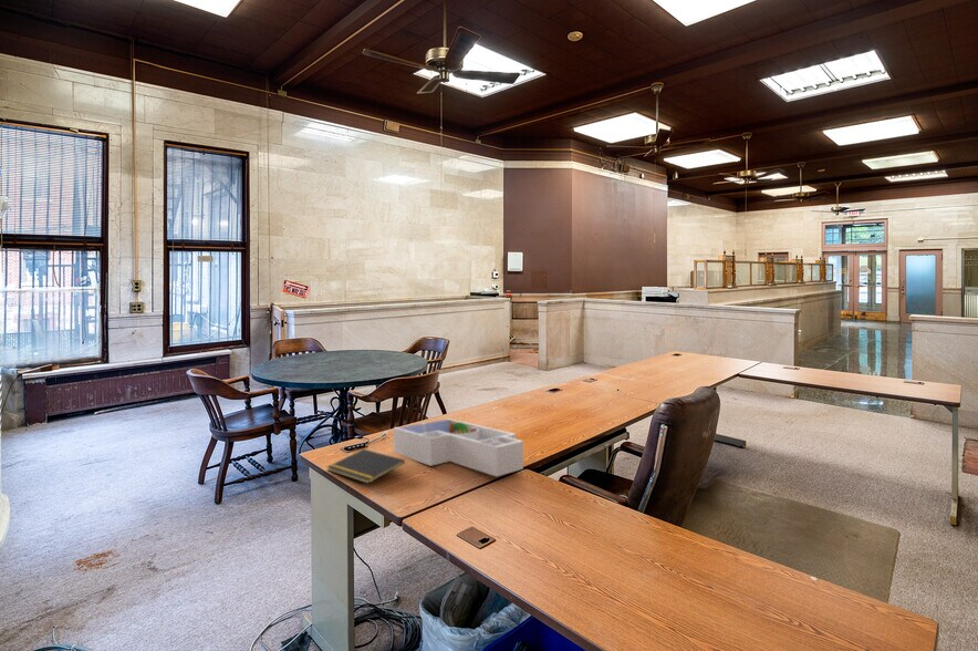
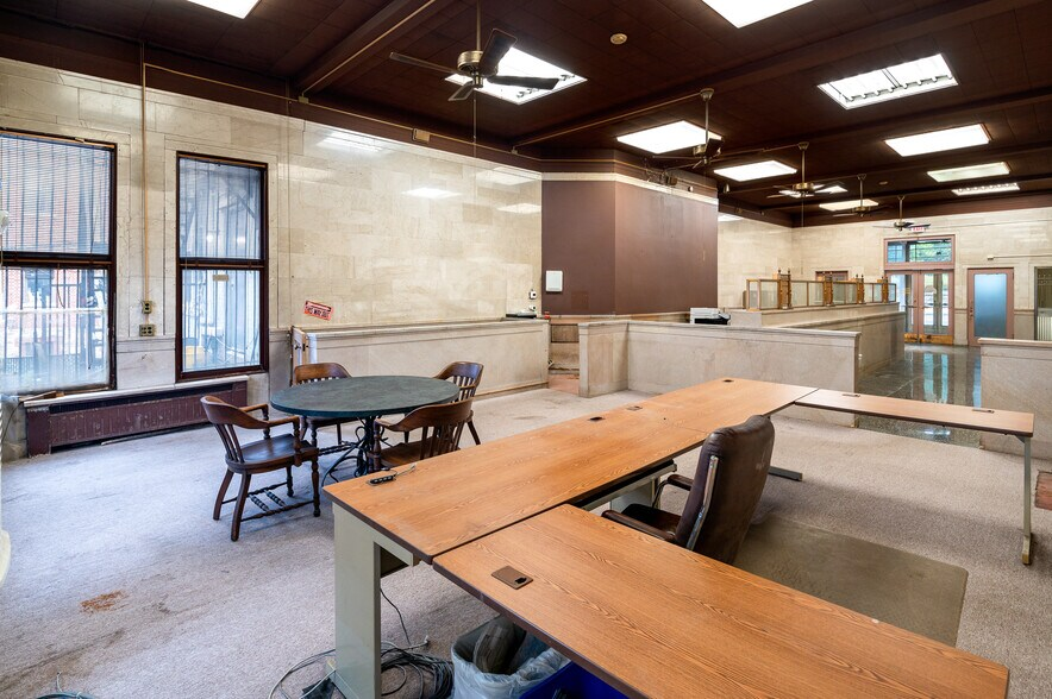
- desk organizer [393,417,524,477]
- notepad [326,448,406,485]
